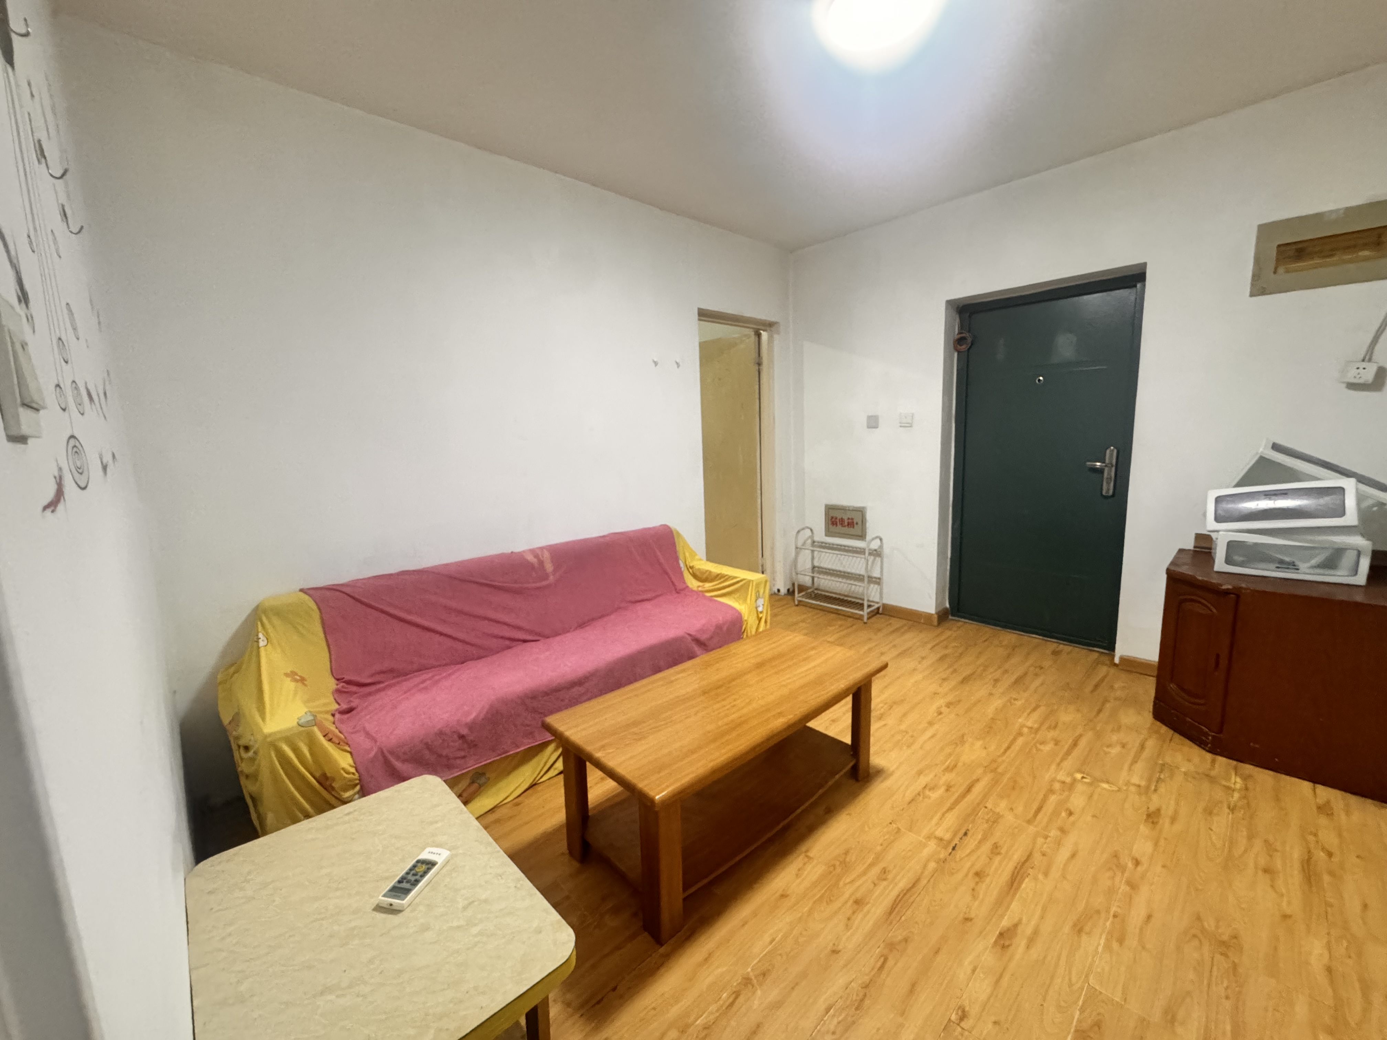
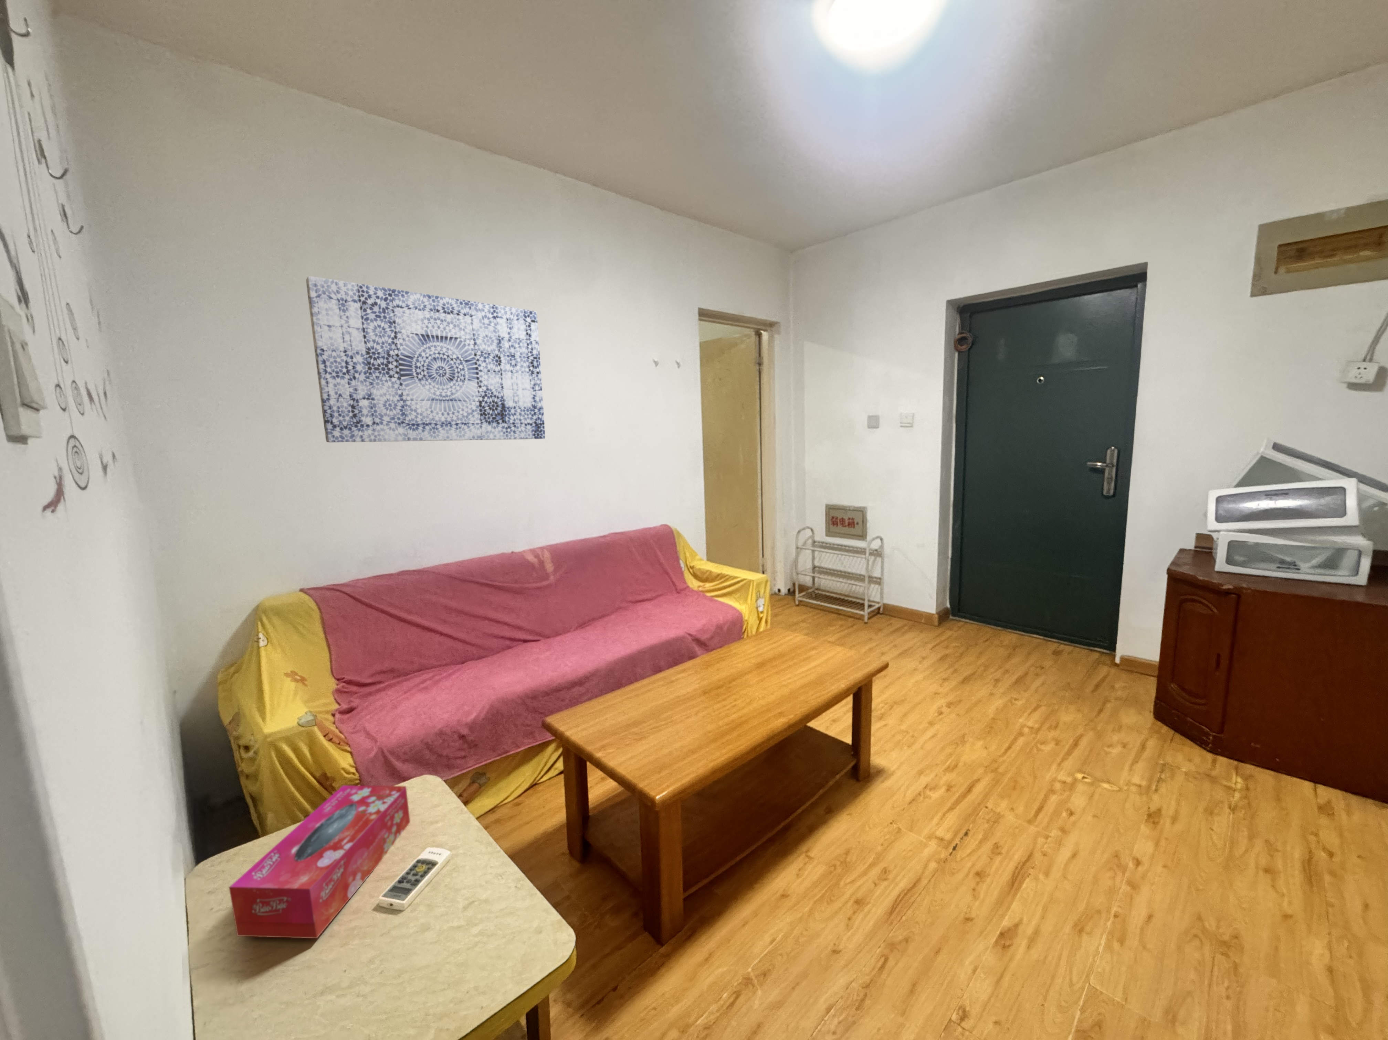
+ tissue box [228,785,411,938]
+ wall art [306,275,545,442]
